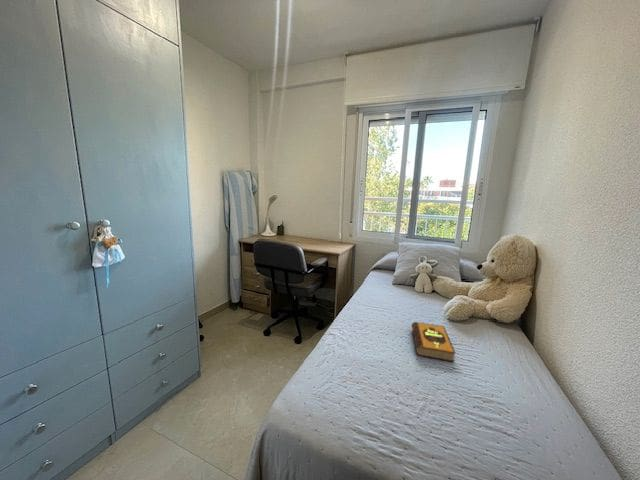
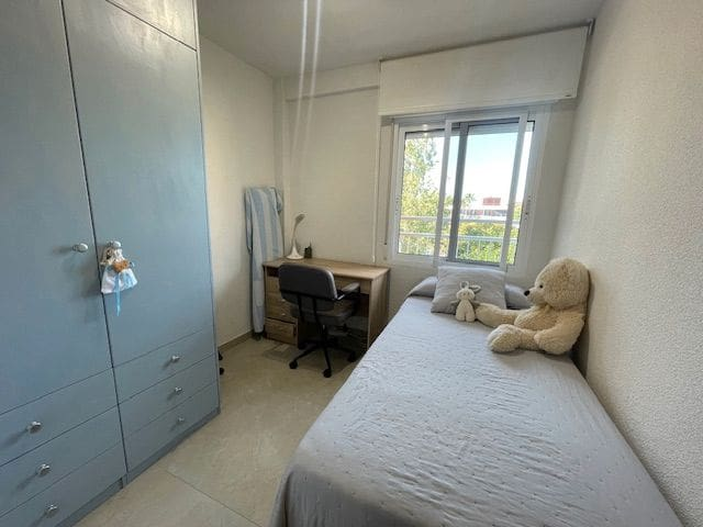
- hardback book [410,321,457,363]
